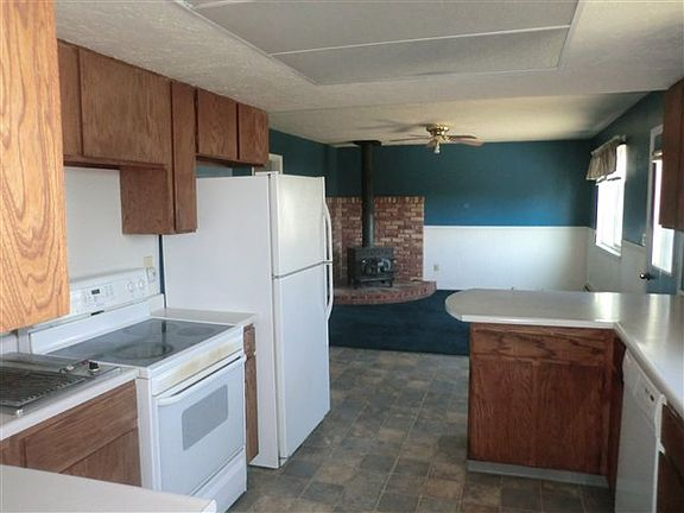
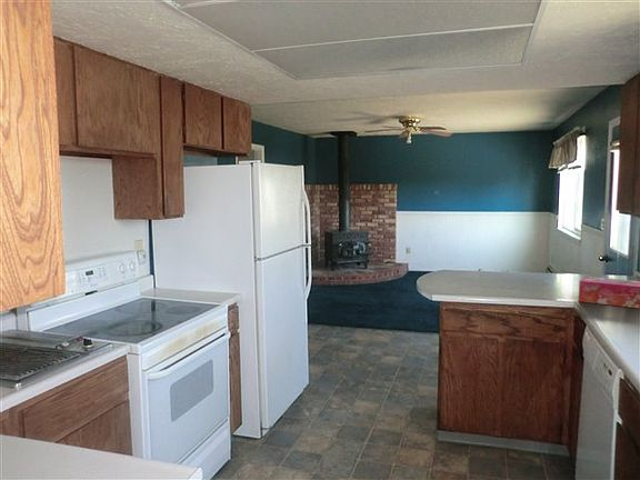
+ tissue box [578,276,640,309]
